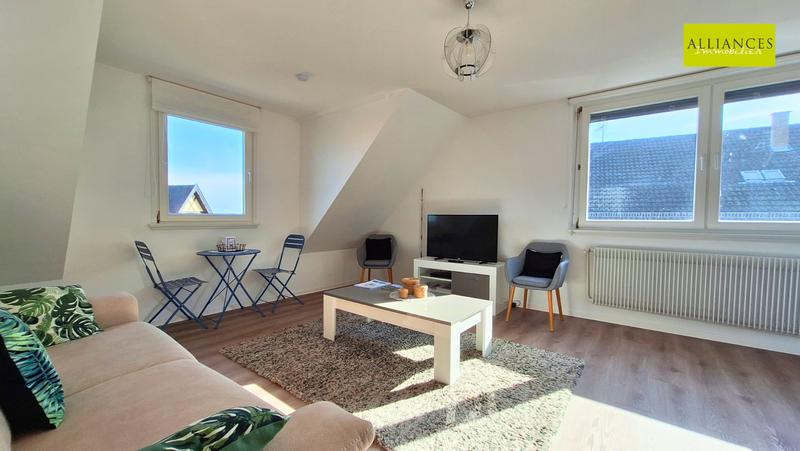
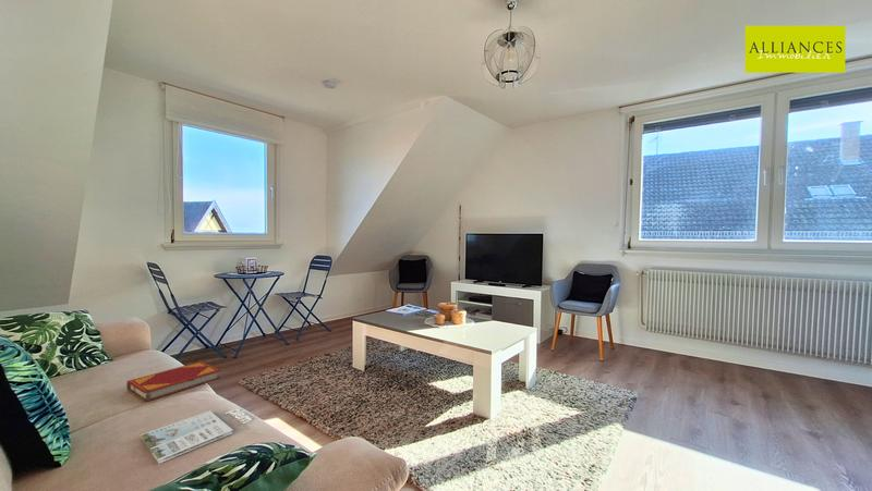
+ magazine [140,407,253,465]
+ hardback book [125,360,222,403]
